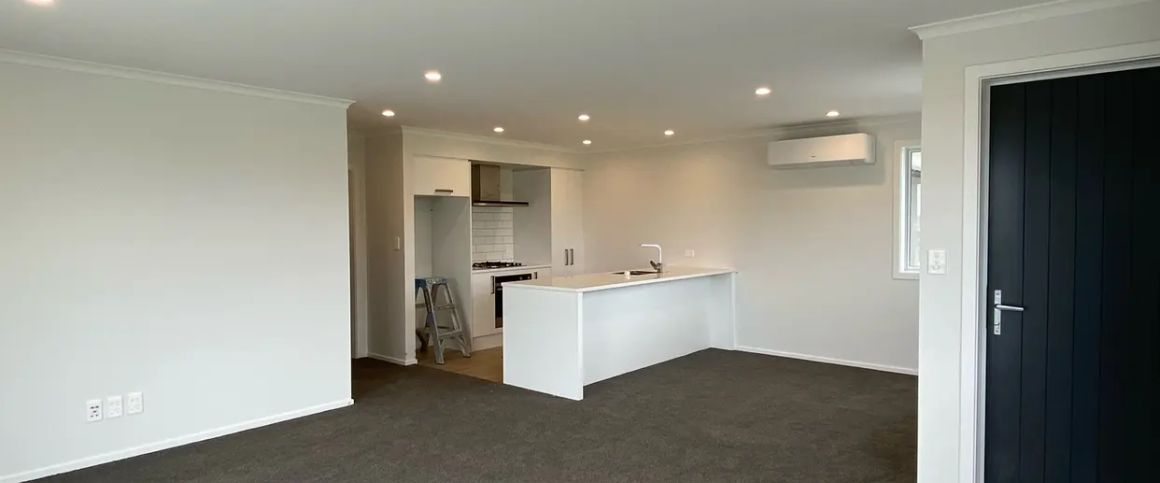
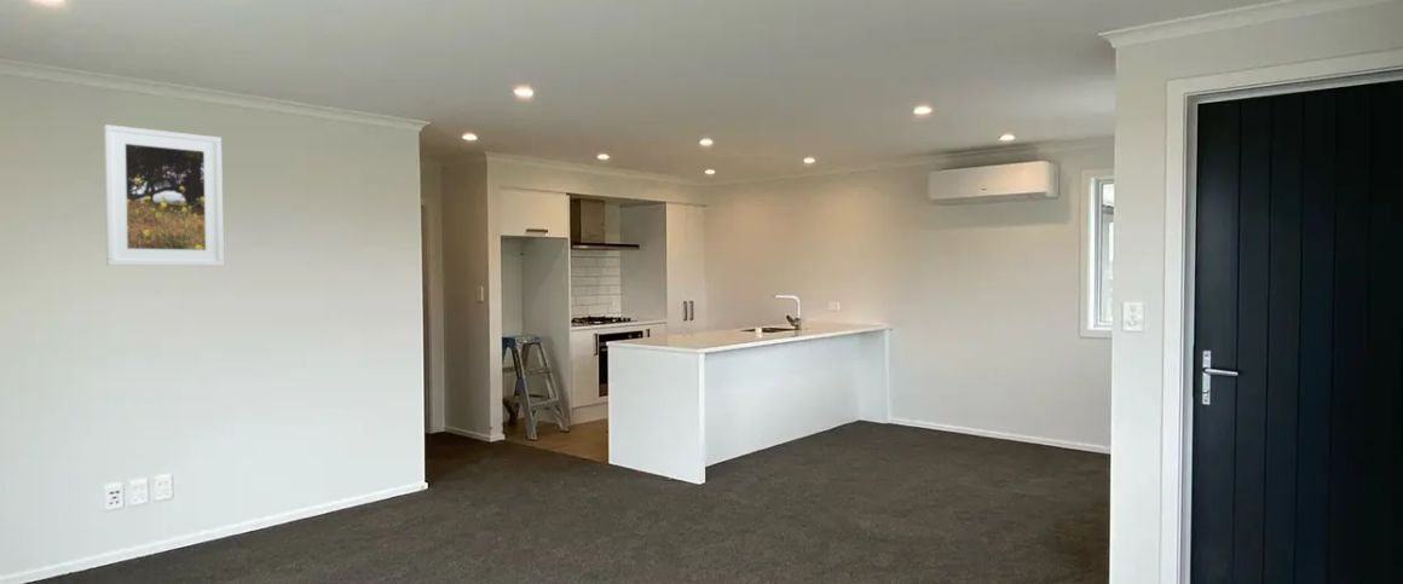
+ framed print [103,123,225,267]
